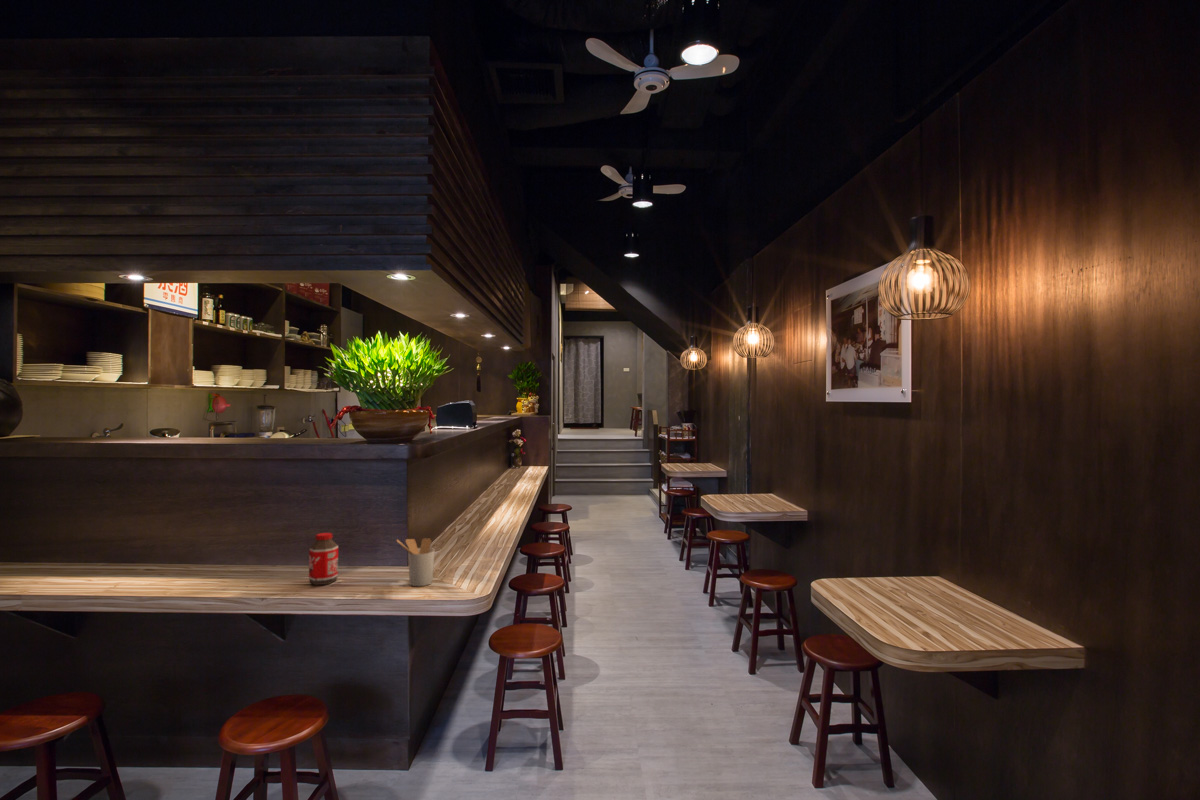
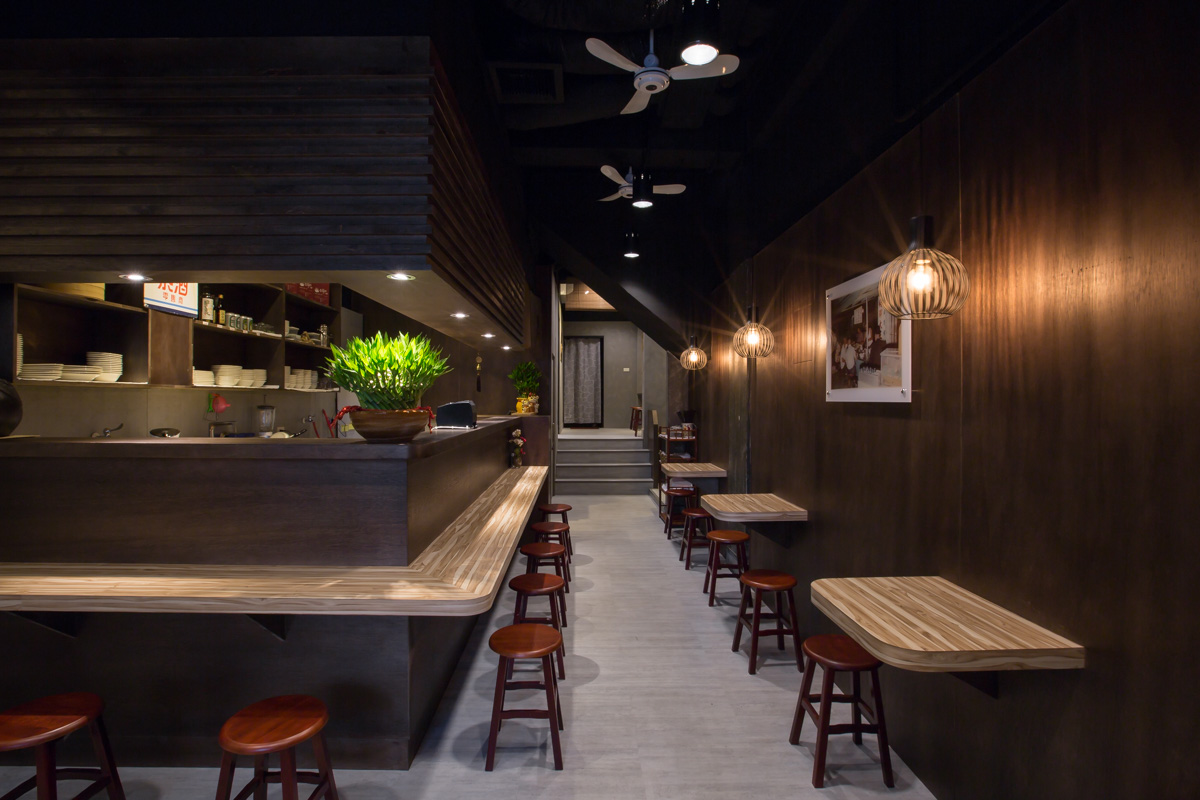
- bottle [308,532,339,586]
- utensil holder [396,537,436,587]
